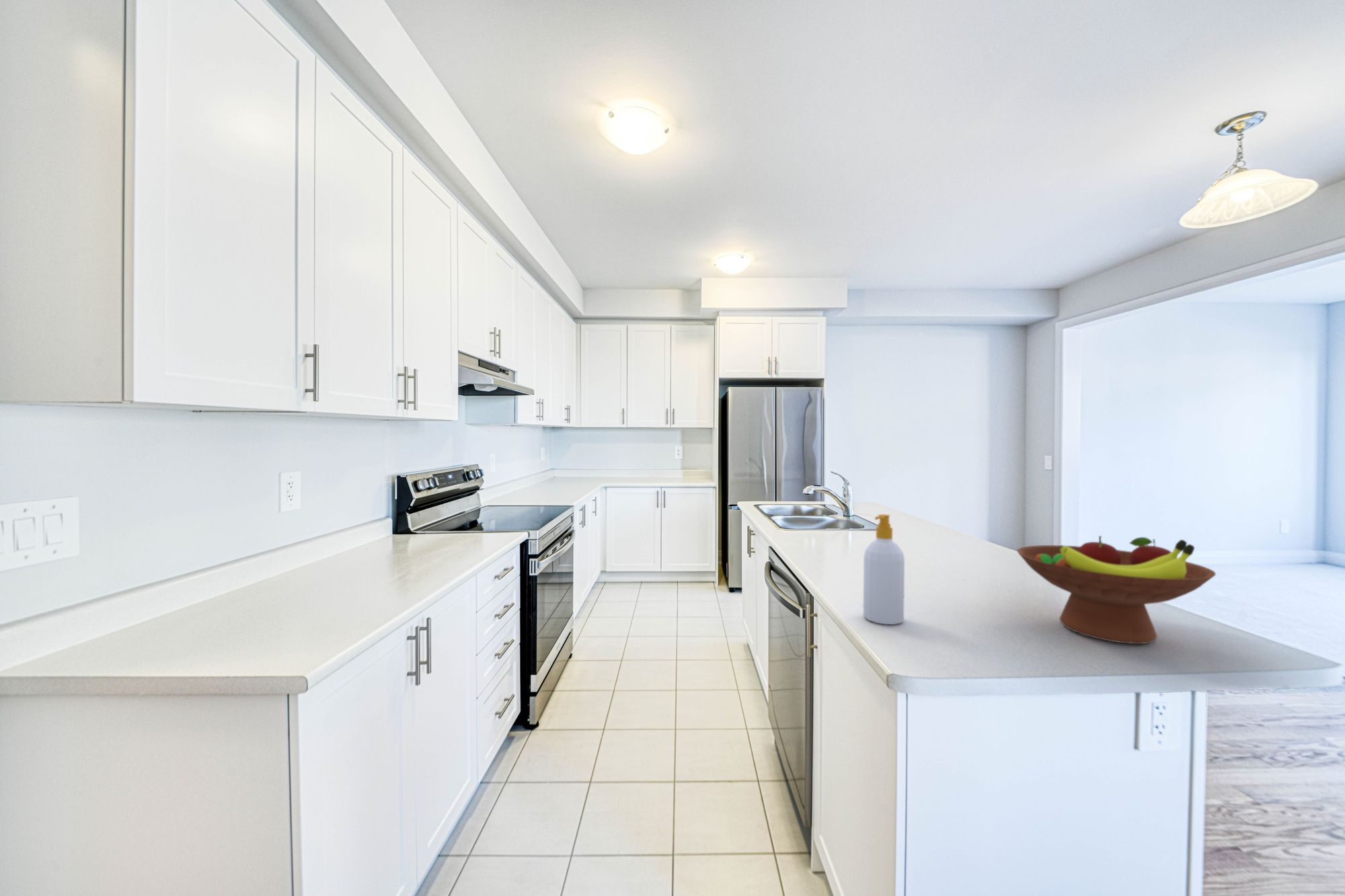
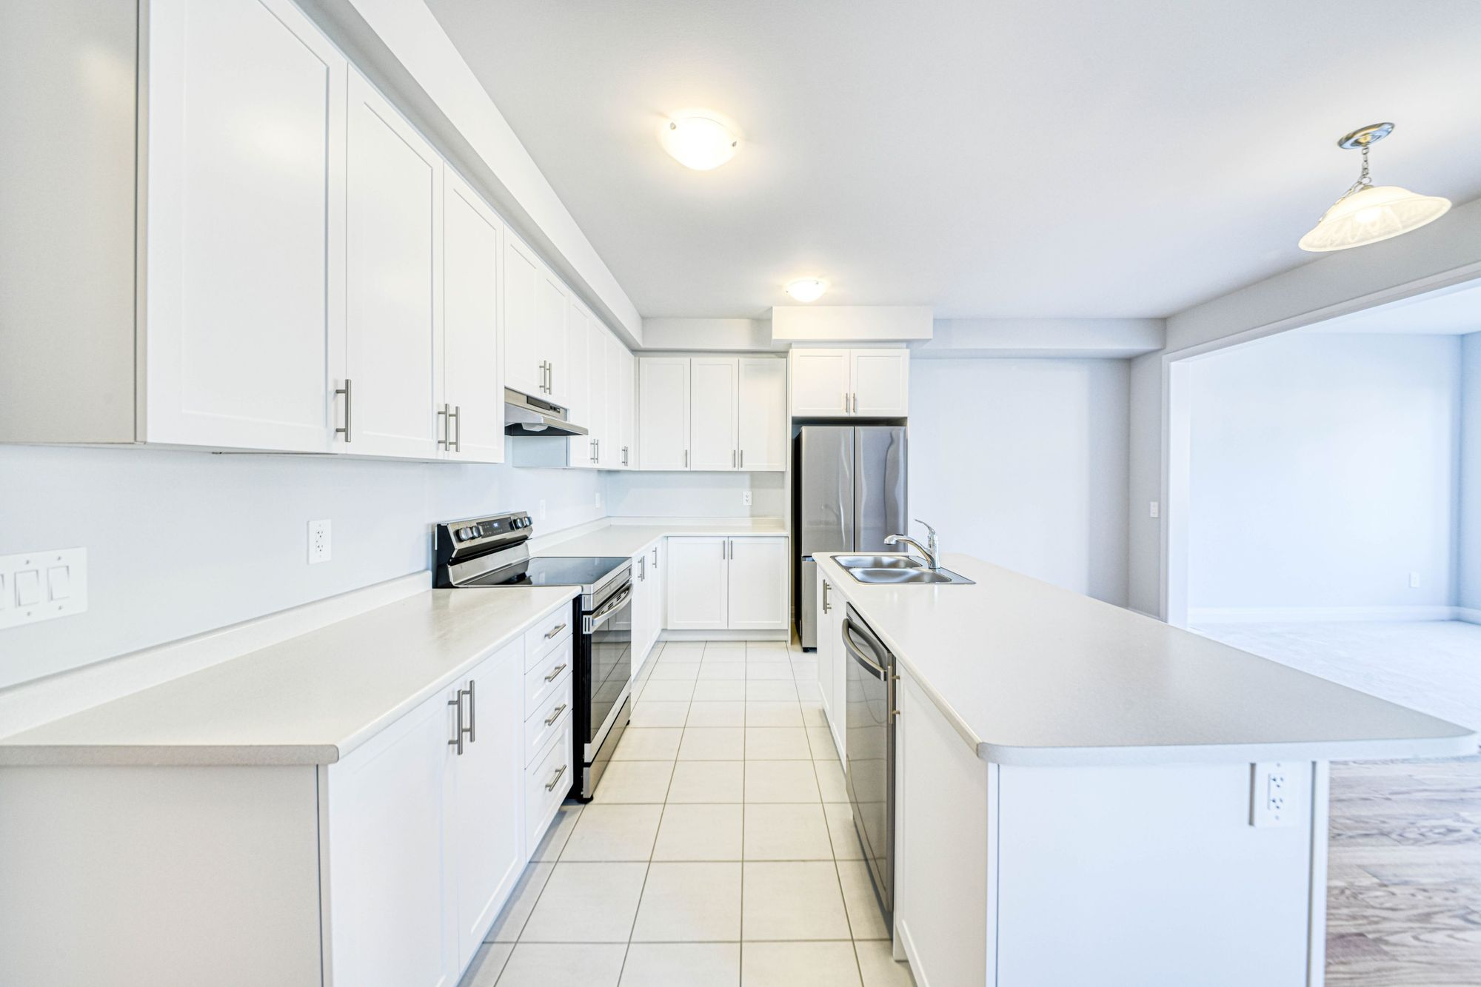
- fruit bowl [1016,535,1217,645]
- soap bottle [863,514,905,625]
